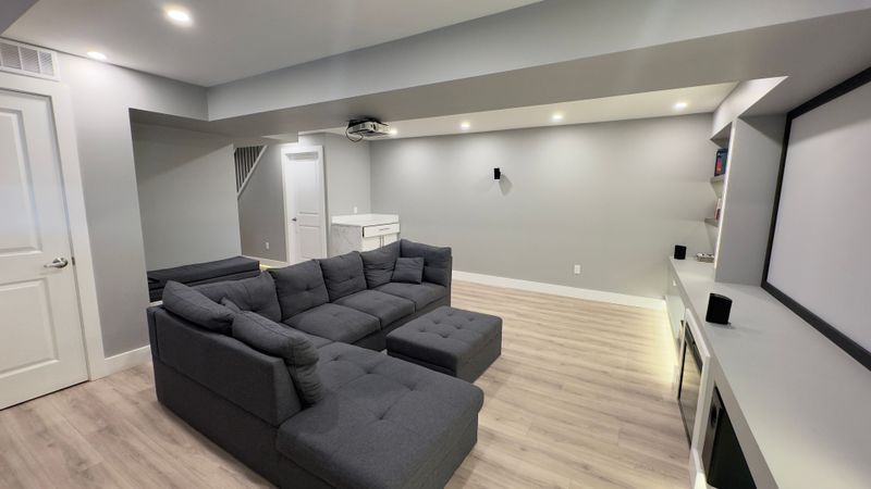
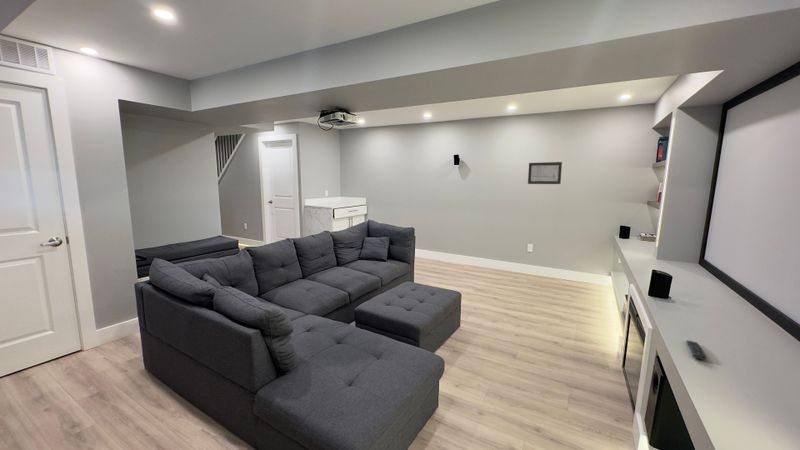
+ wall art [527,161,563,185]
+ remote control [685,339,707,361]
